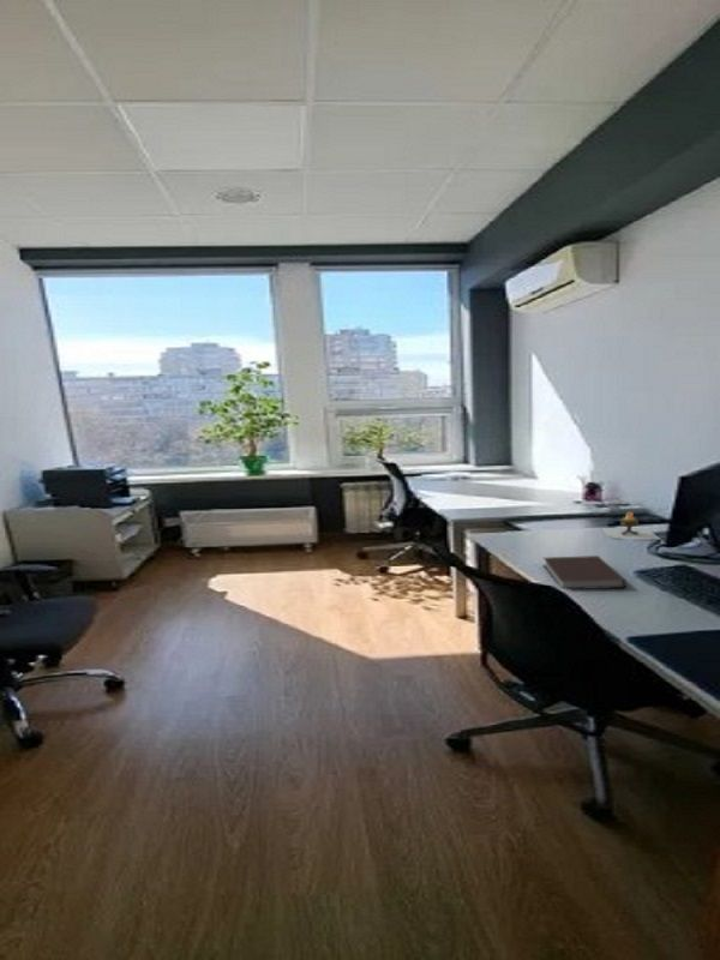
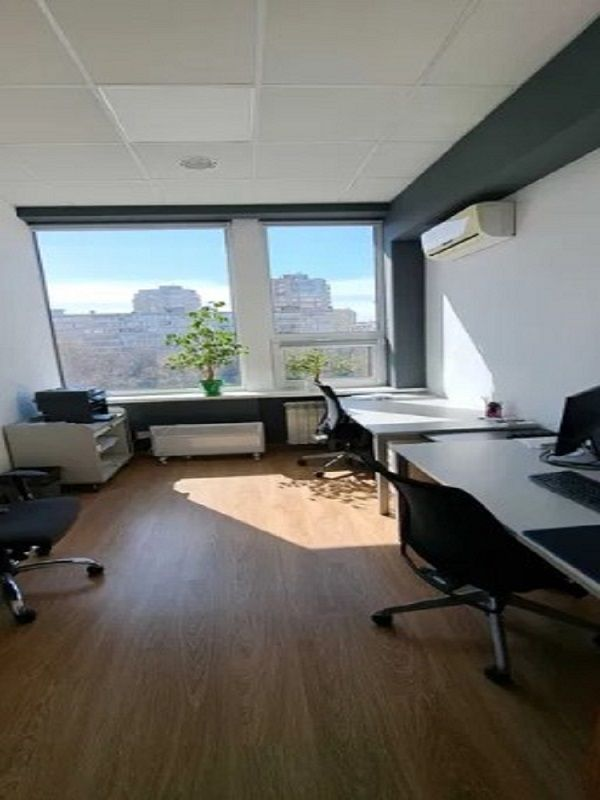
- candle [599,511,661,541]
- notebook [542,554,628,590]
